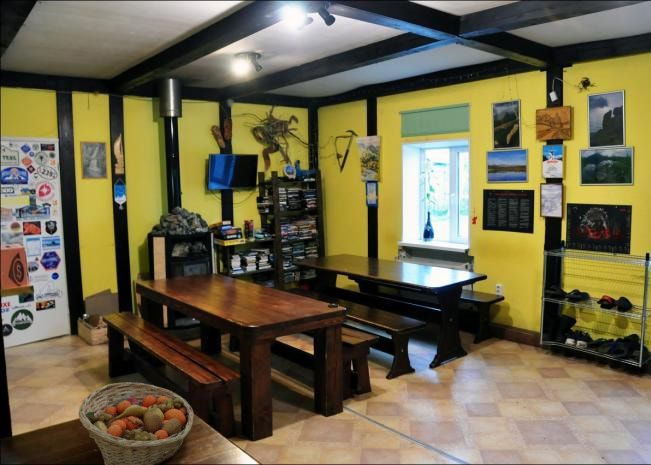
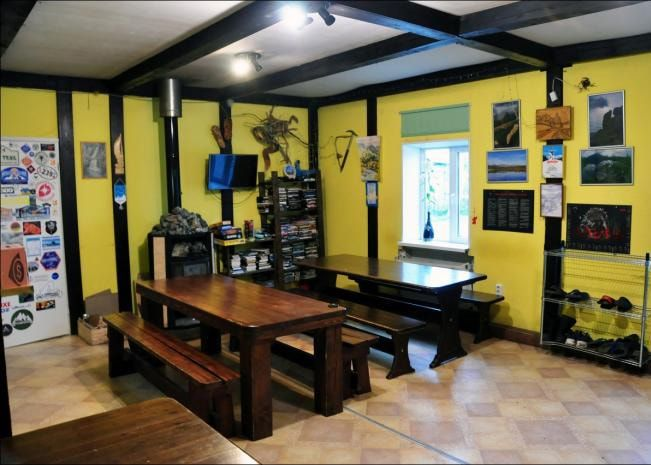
- fruit basket [78,381,195,465]
